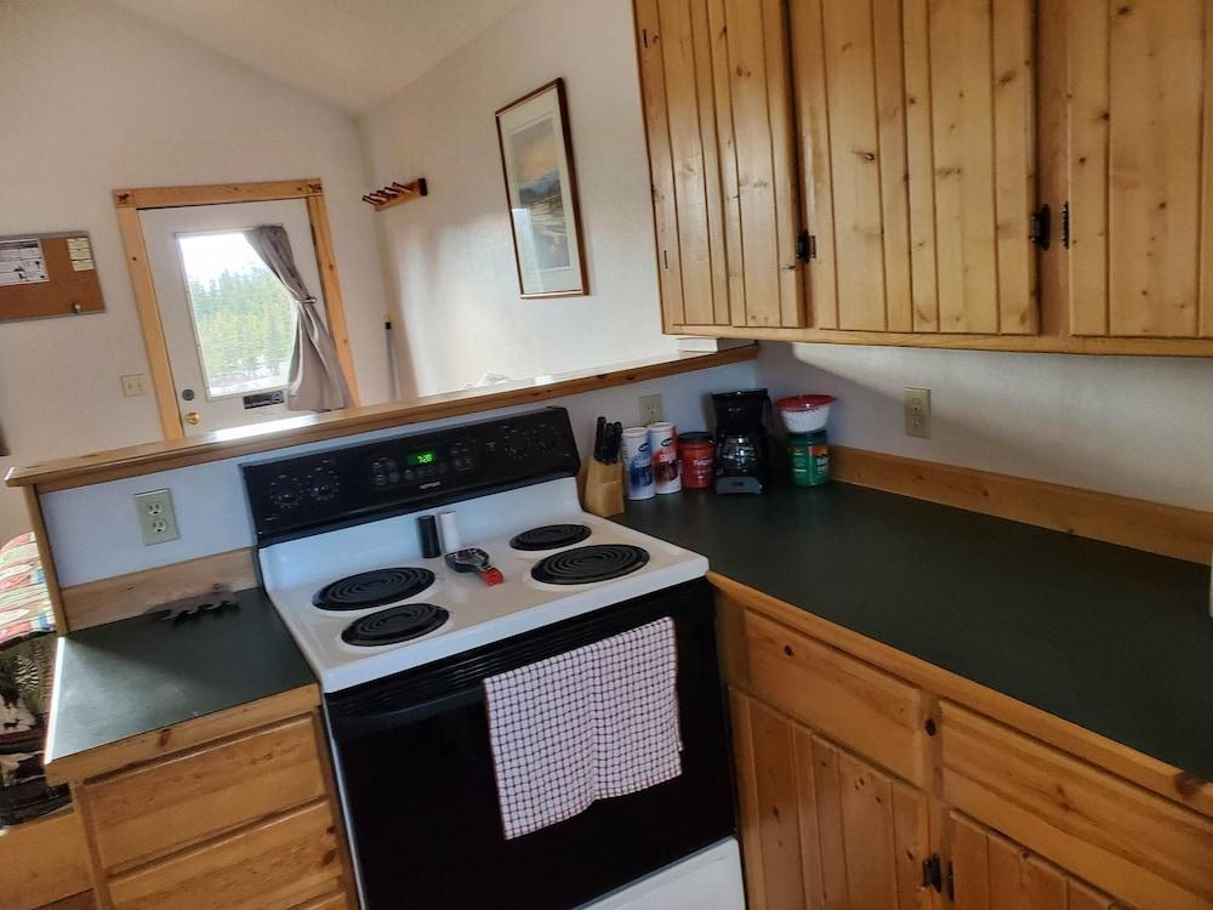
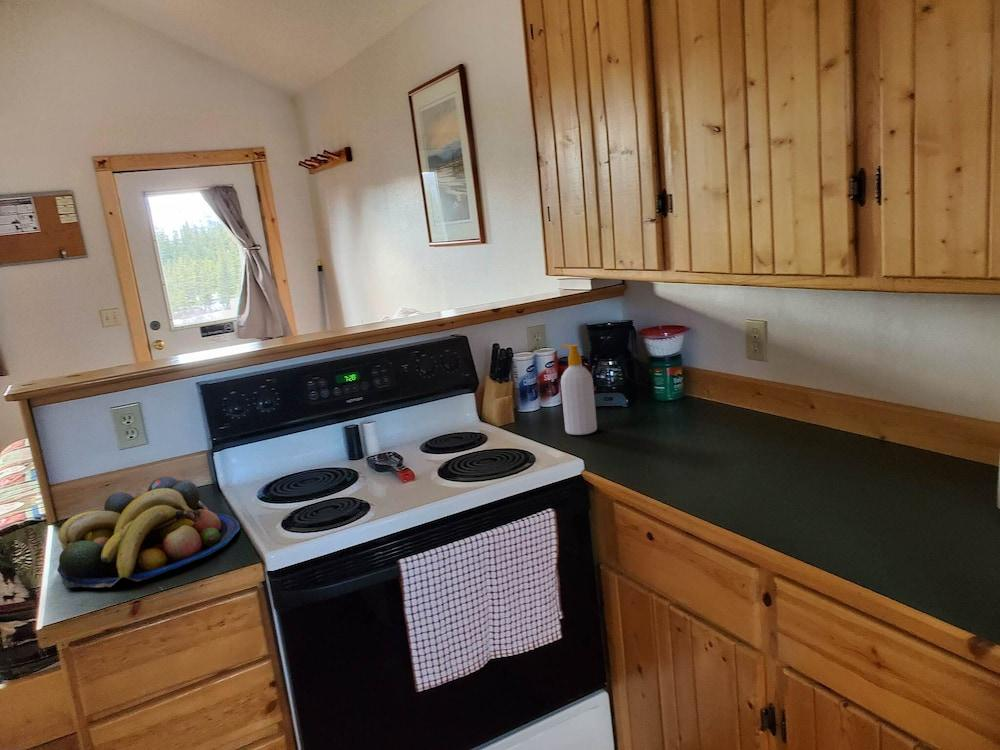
+ fruit bowl [56,475,241,589]
+ soap bottle [559,343,598,436]
